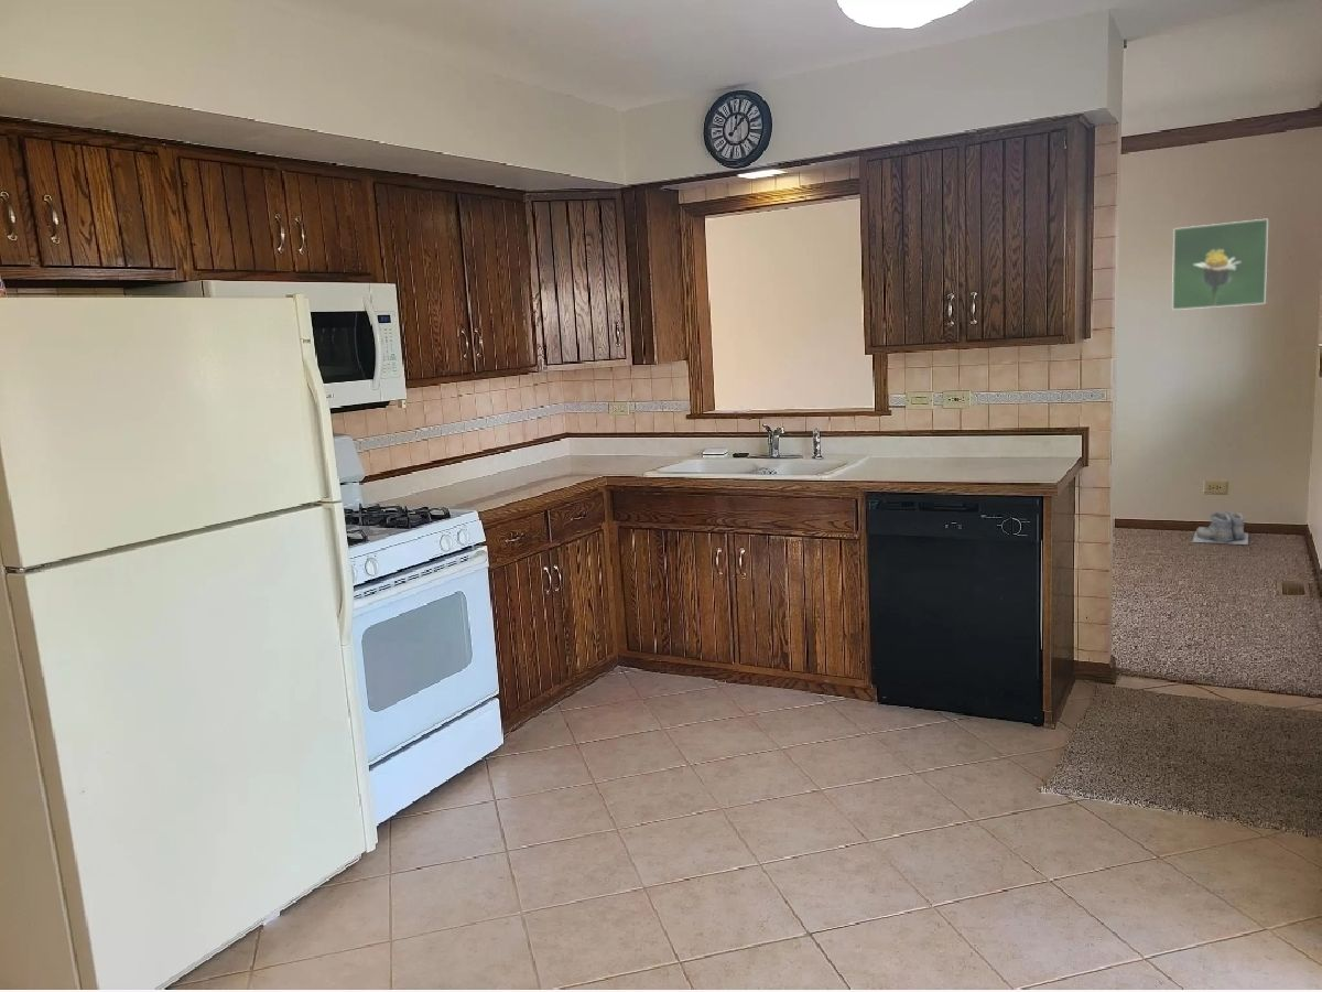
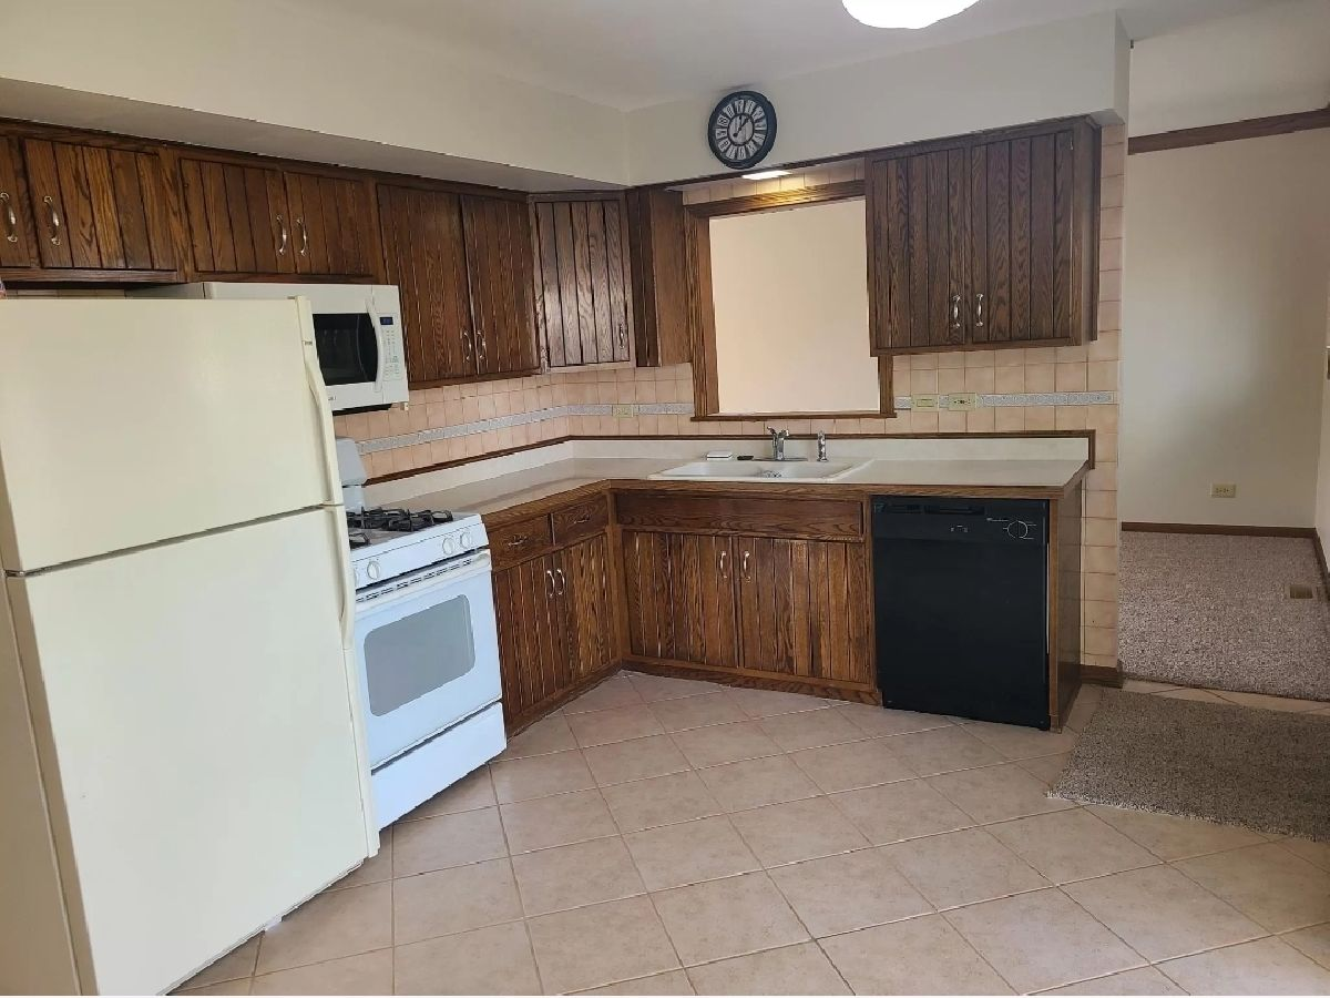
- boots [1192,508,1249,546]
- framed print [1171,218,1269,311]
